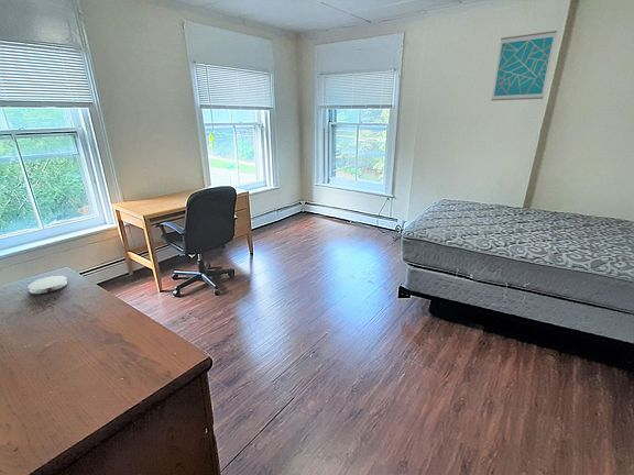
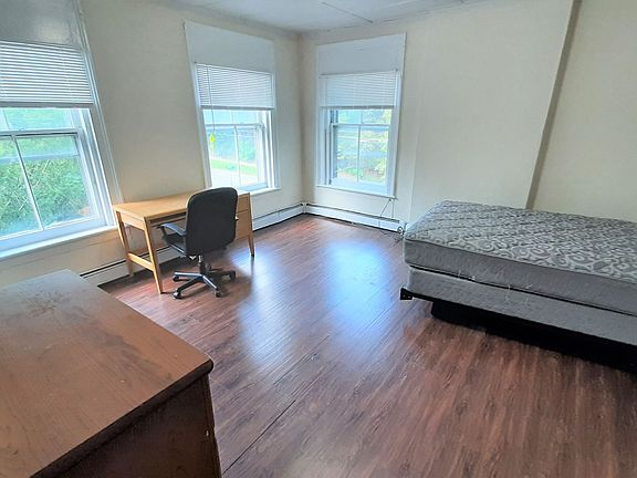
- wall art [490,30,558,102]
- coaster [26,275,68,295]
